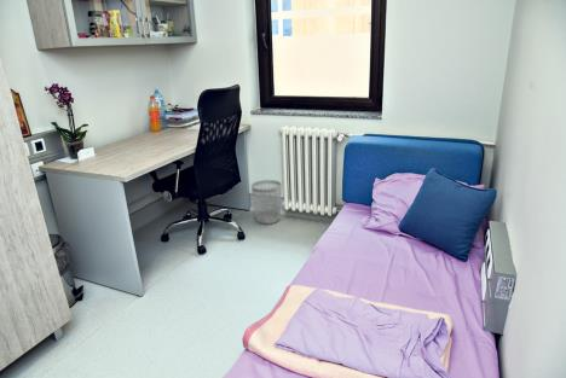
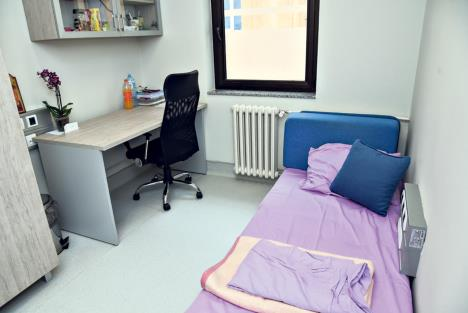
- wastebasket [250,179,283,225]
